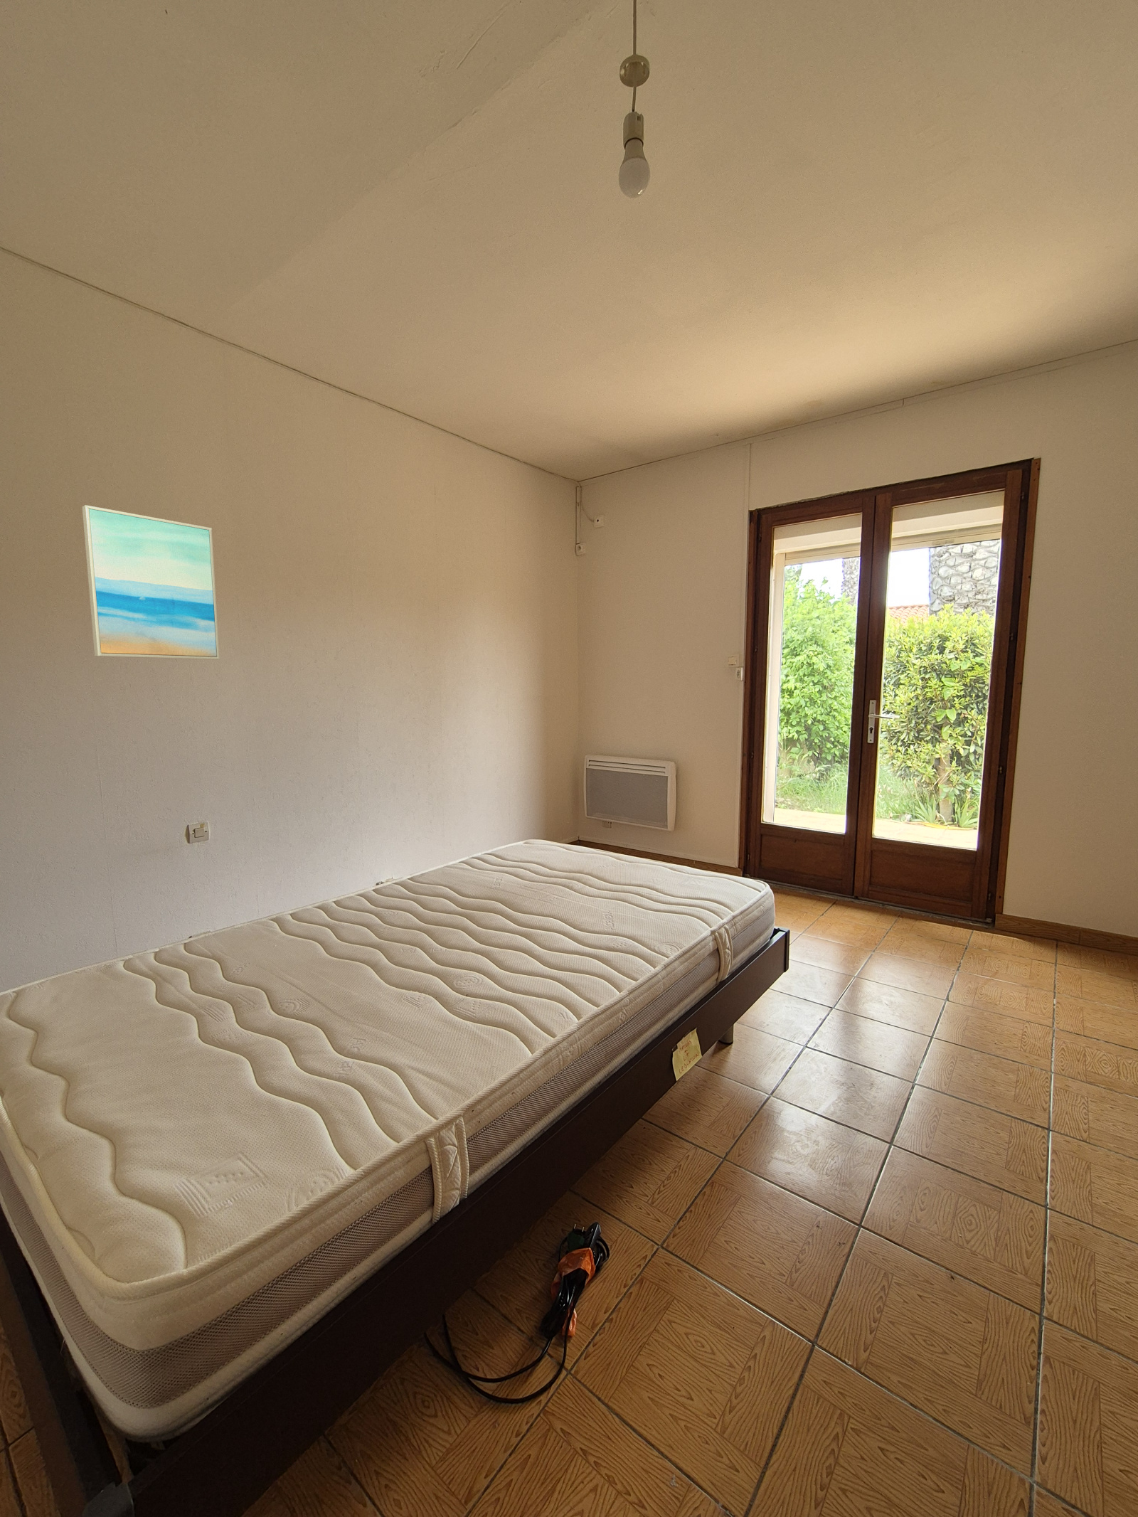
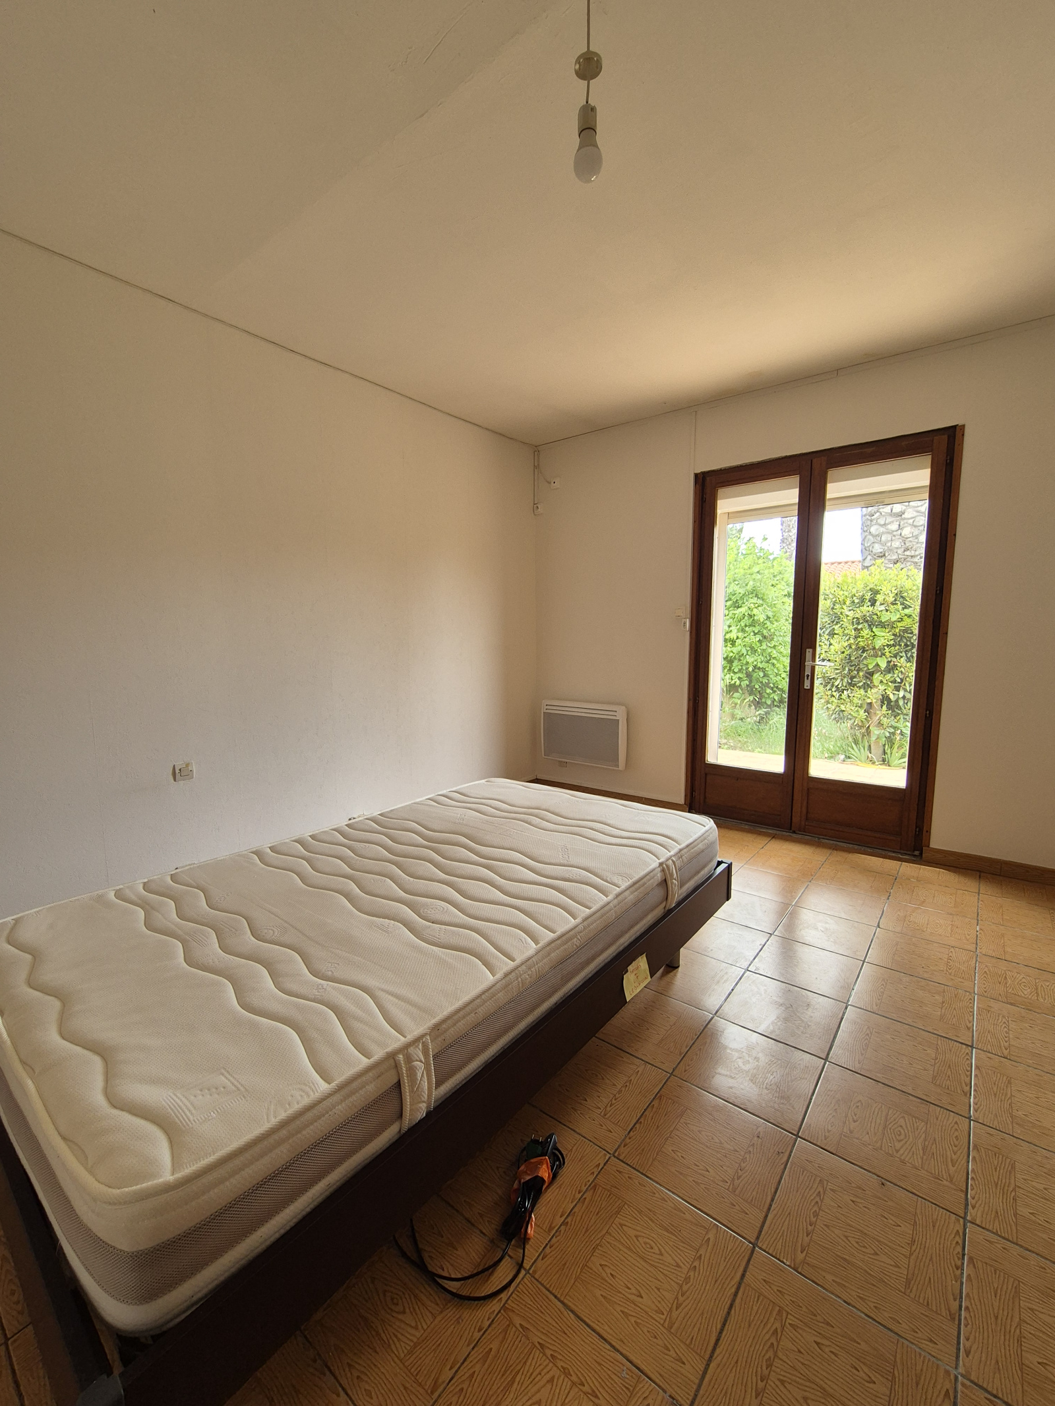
- wall art [81,504,220,661]
